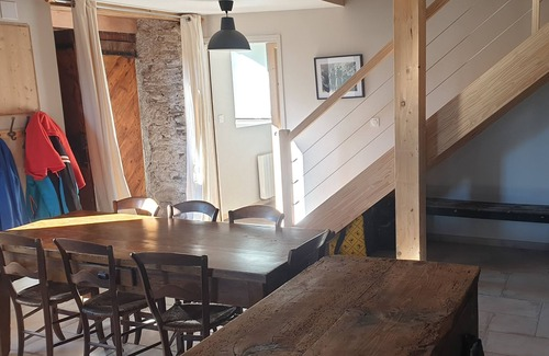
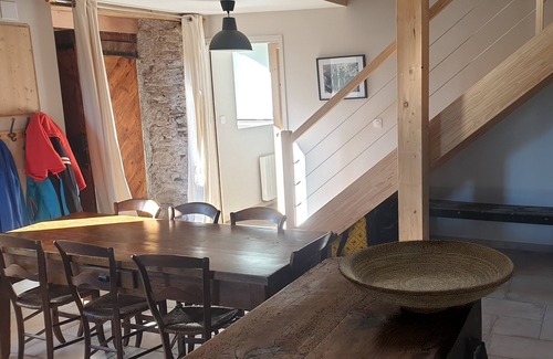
+ decorative bowl [337,239,515,315]
